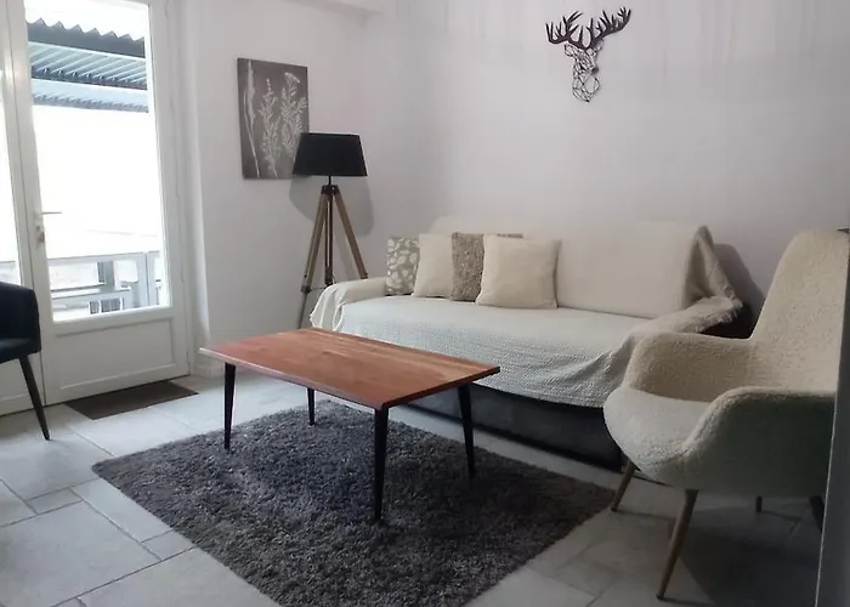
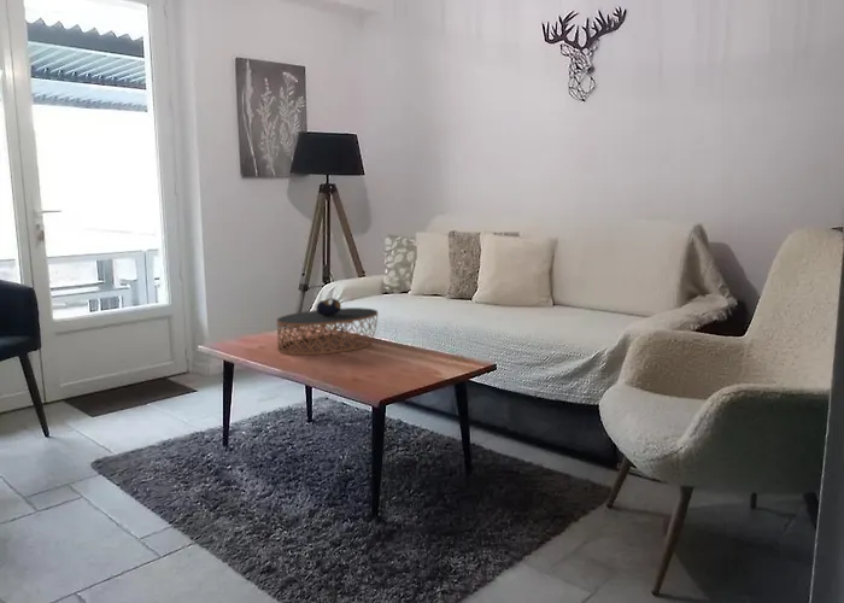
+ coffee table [275,297,379,356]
